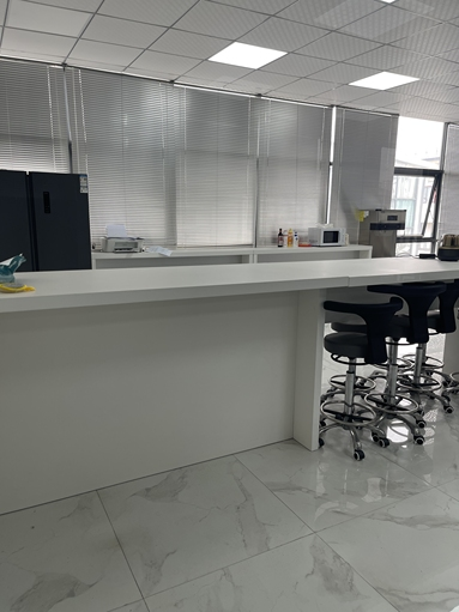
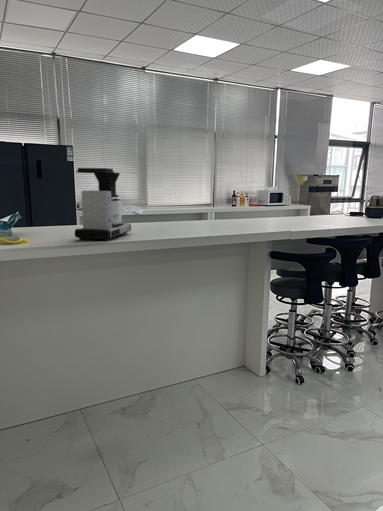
+ coffee maker [74,167,132,242]
